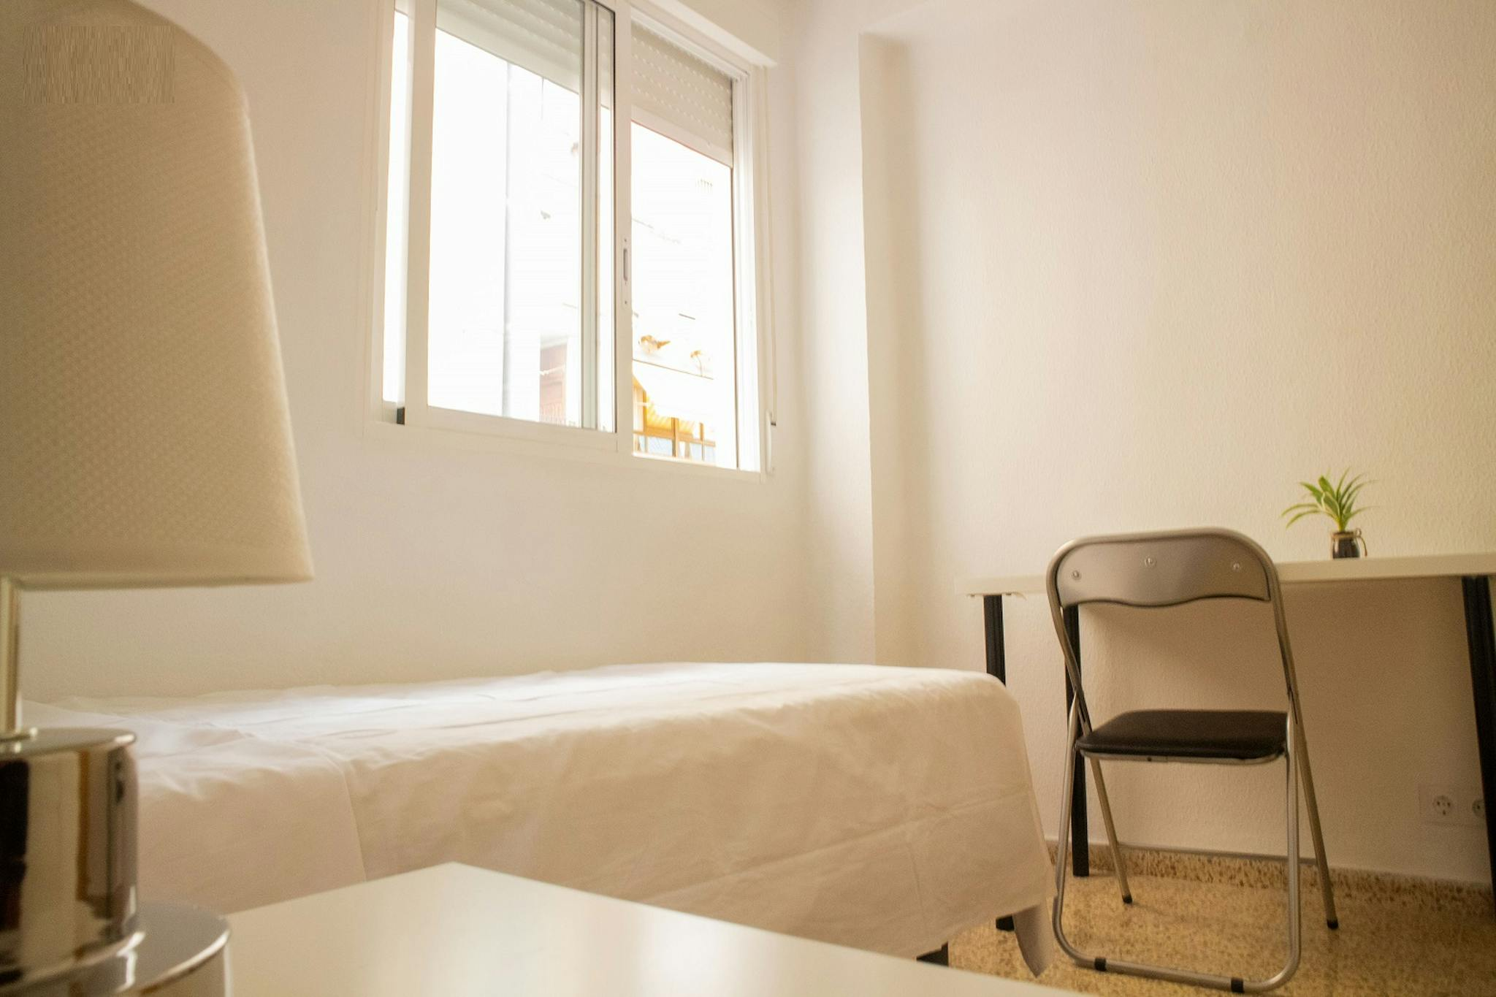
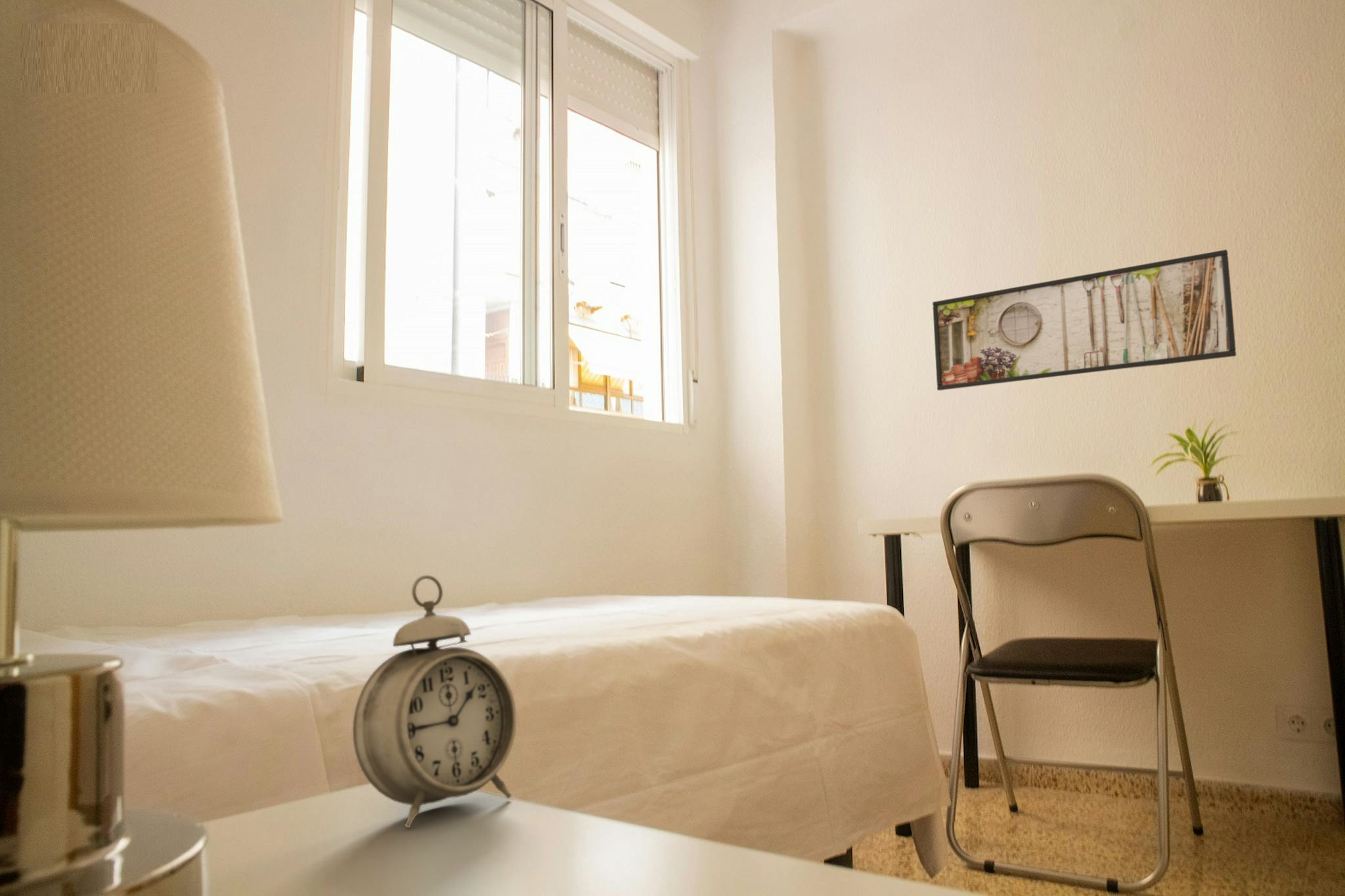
+ alarm clock [352,574,517,828]
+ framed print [932,249,1237,391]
